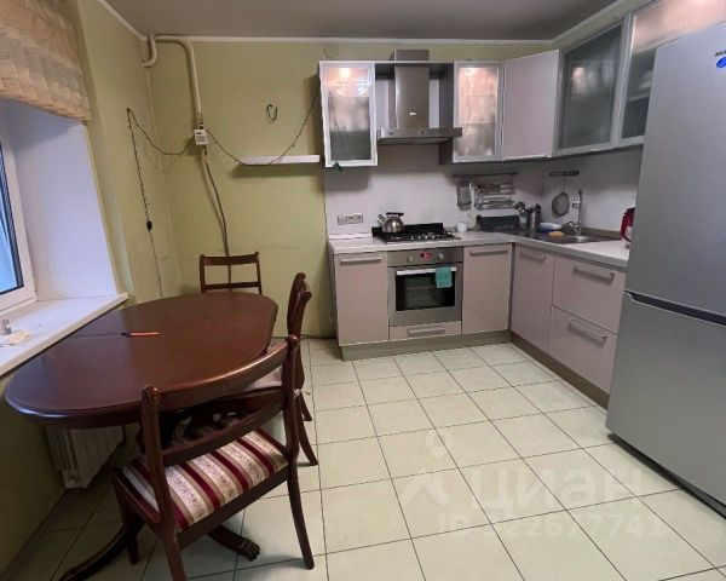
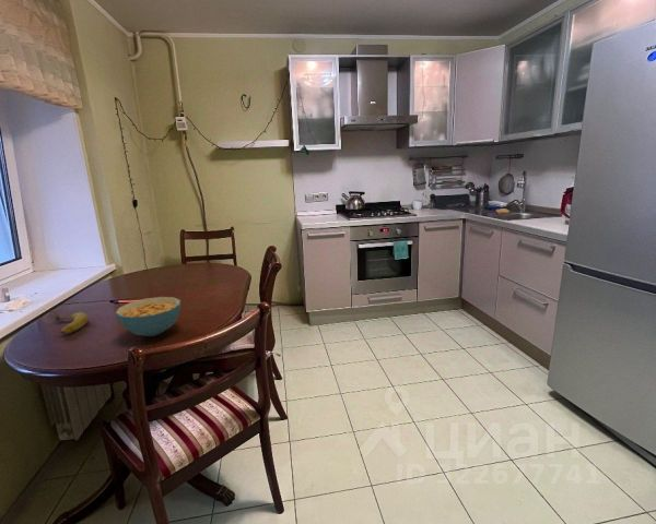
+ fruit [54,311,90,335]
+ cereal bowl [115,296,181,337]
